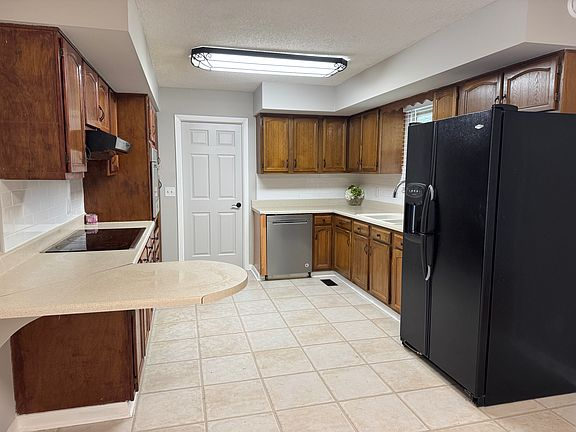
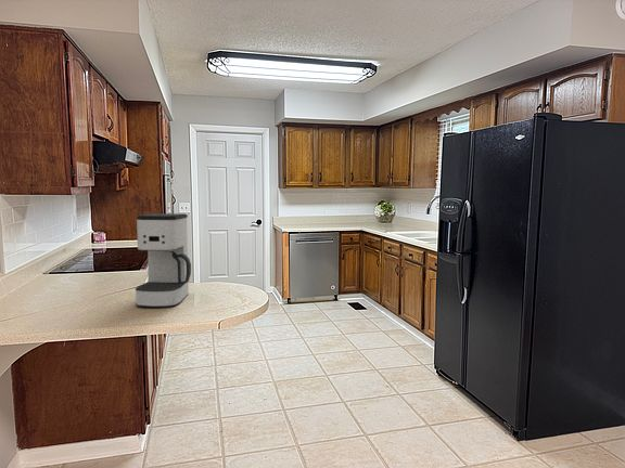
+ coffee maker [135,212,192,309]
